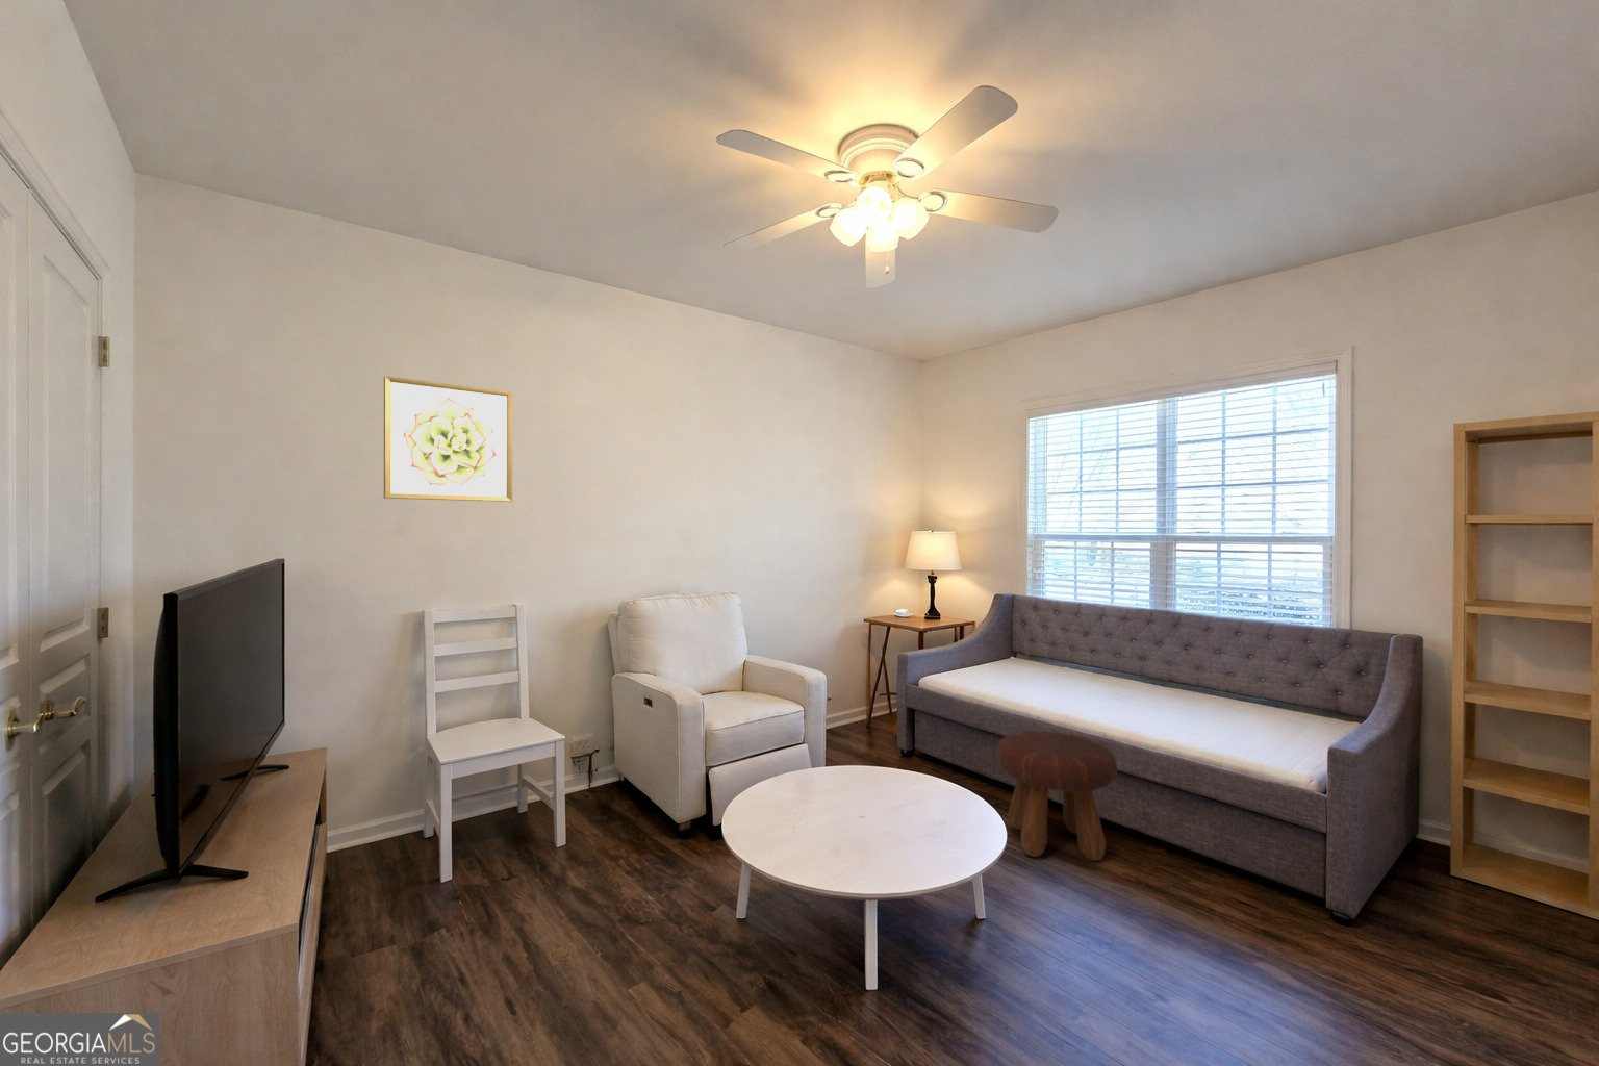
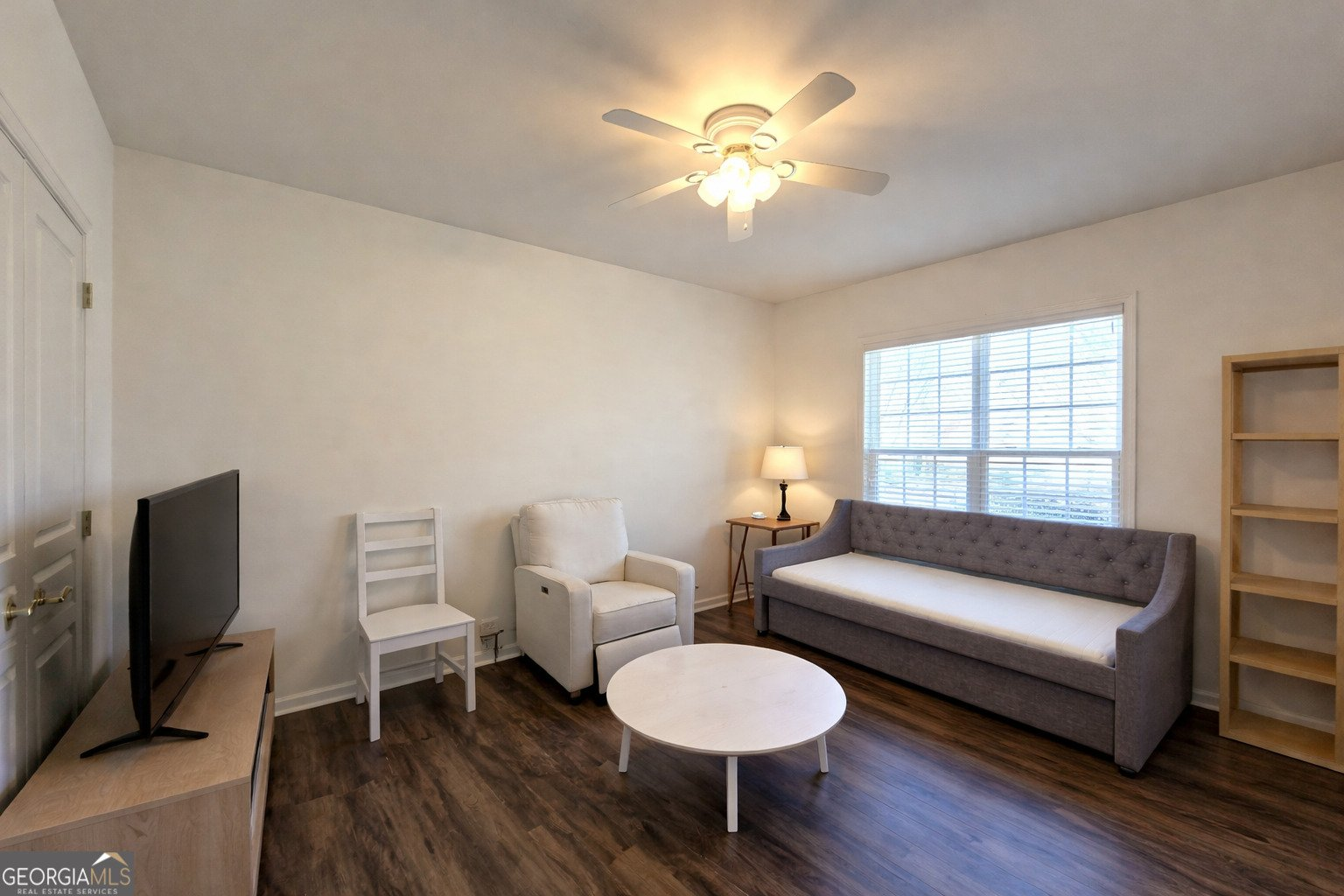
- wall art [383,375,513,503]
- footstool [996,729,1118,863]
